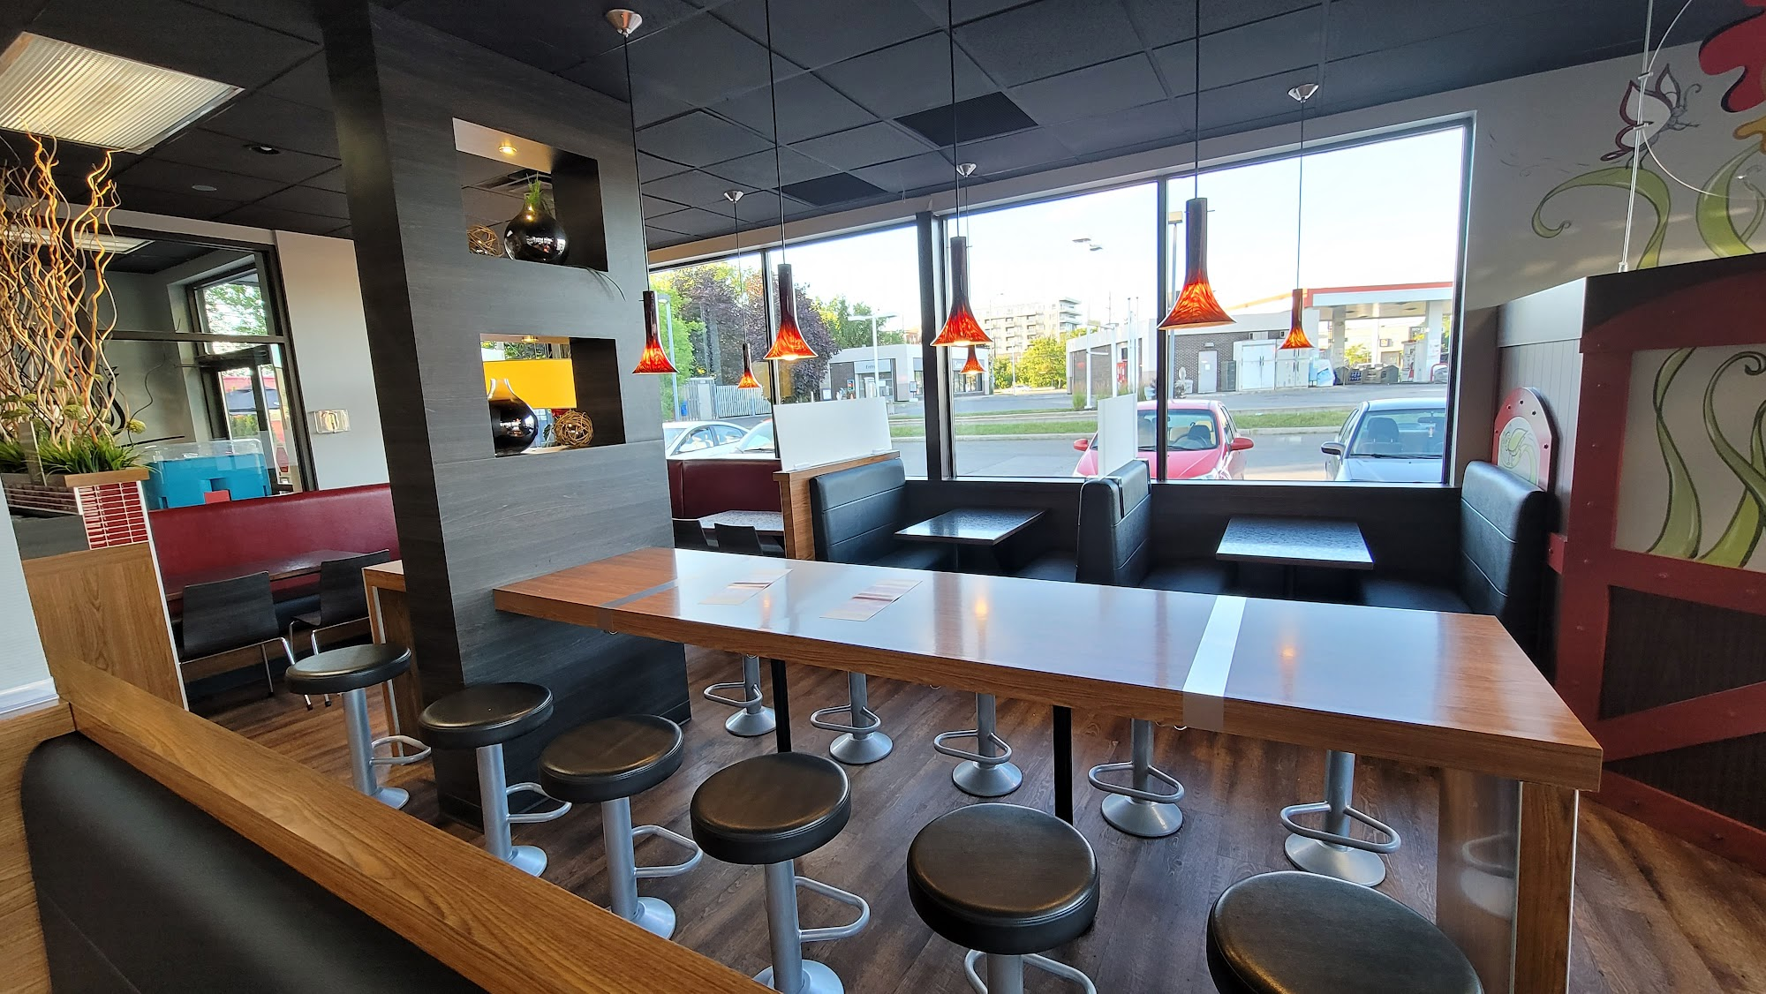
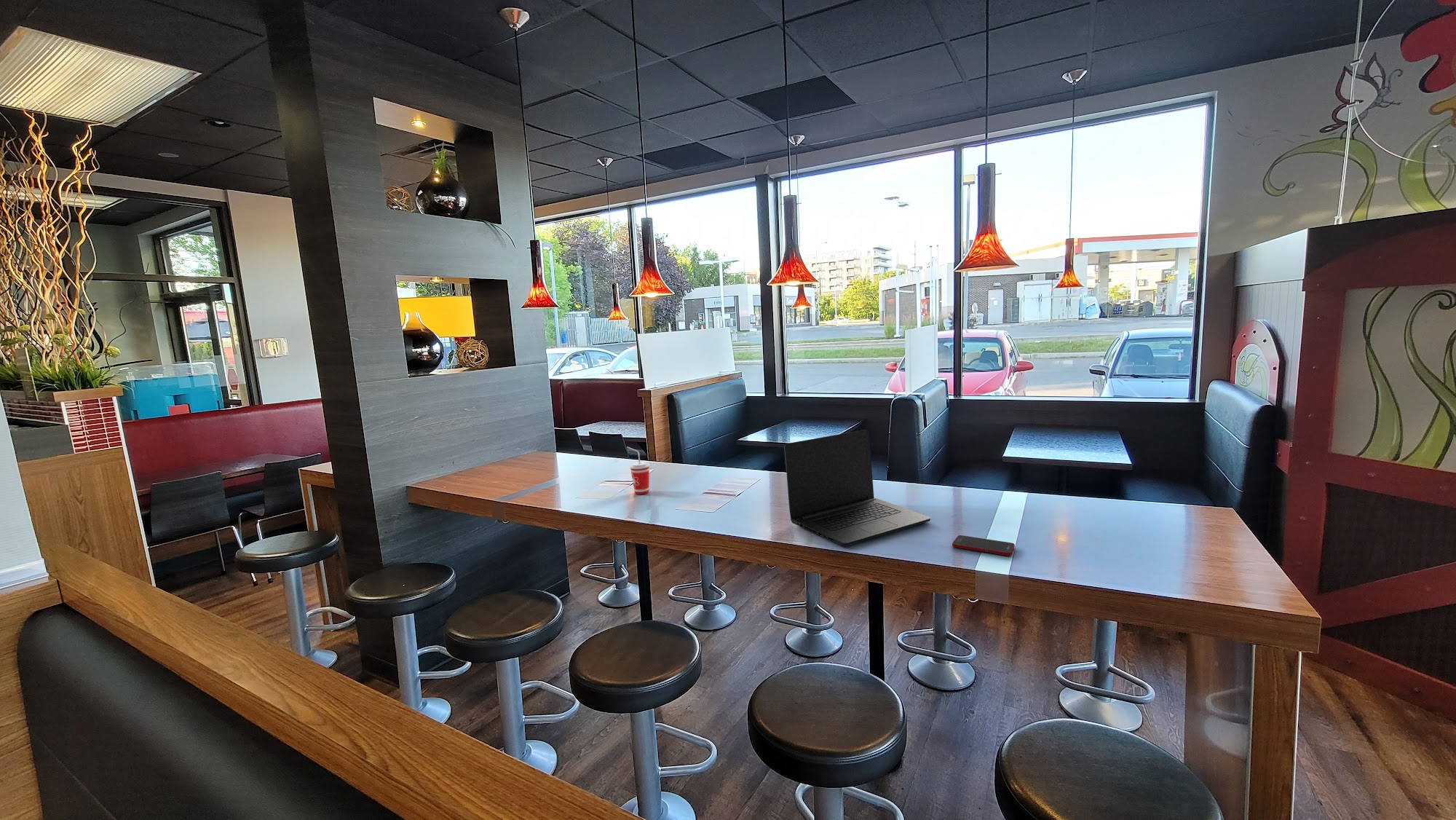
+ beverage cup [626,446,651,495]
+ laptop [783,429,931,547]
+ cell phone [951,535,1016,556]
